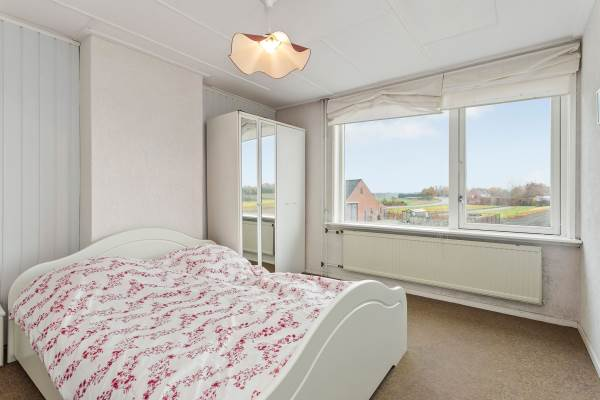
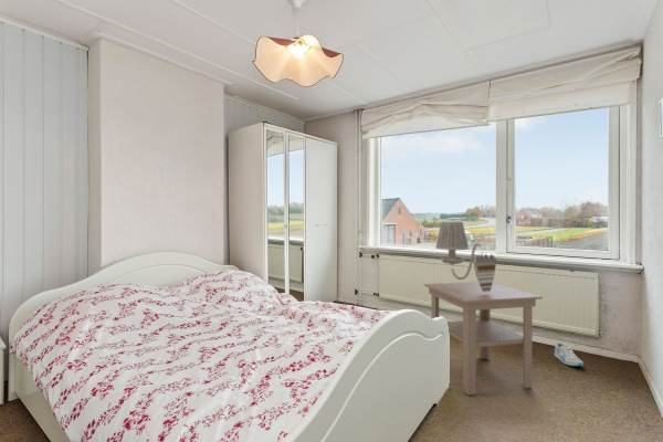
+ sneaker [554,341,585,367]
+ wall sconce [434,221,497,292]
+ side table [423,281,544,396]
